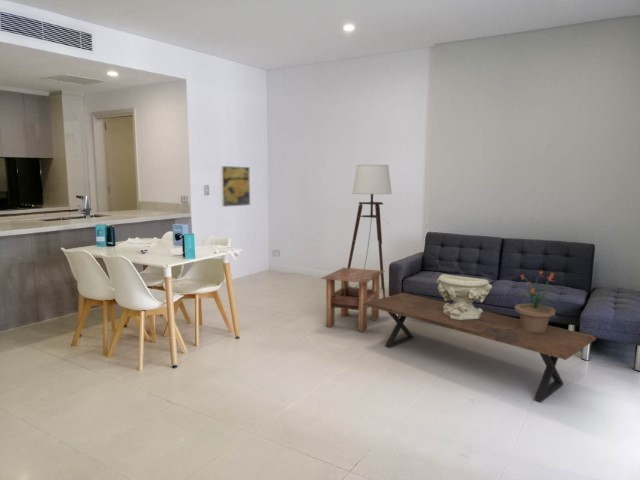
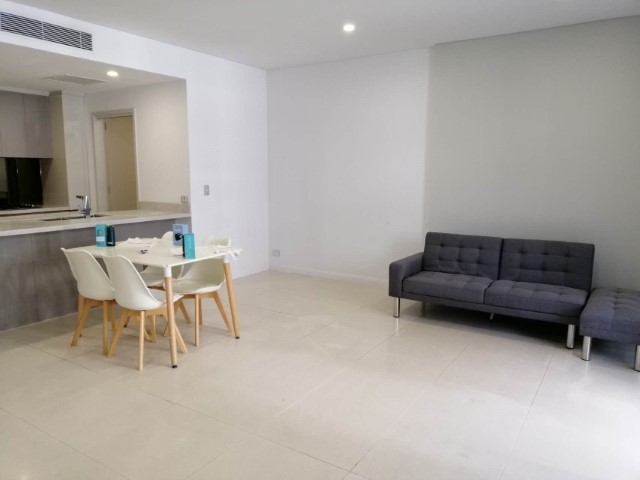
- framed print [219,165,251,208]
- coffee table [362,292,598,402]
- potted plant [512,269,562,332]
- decorative bowl [436,273,493,320]
- side table [319,267,386,333]
- floor lamp [346,164,393,298]
